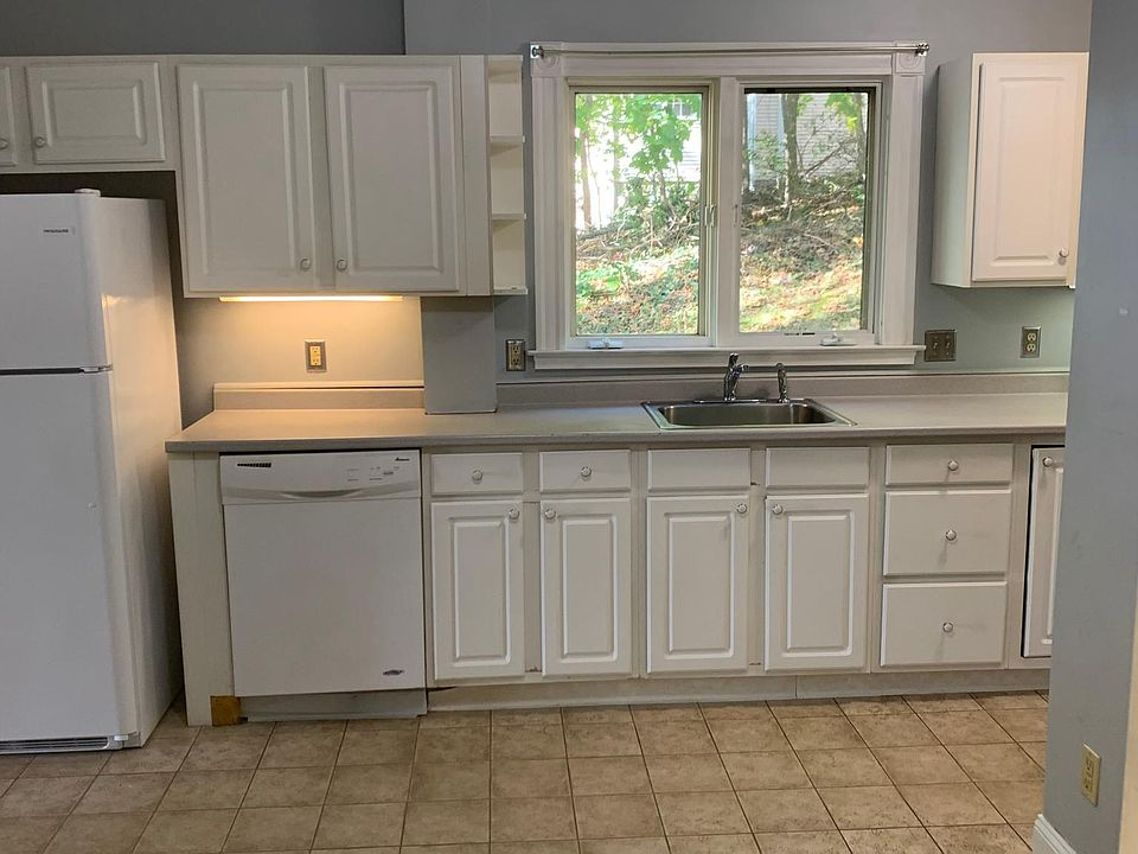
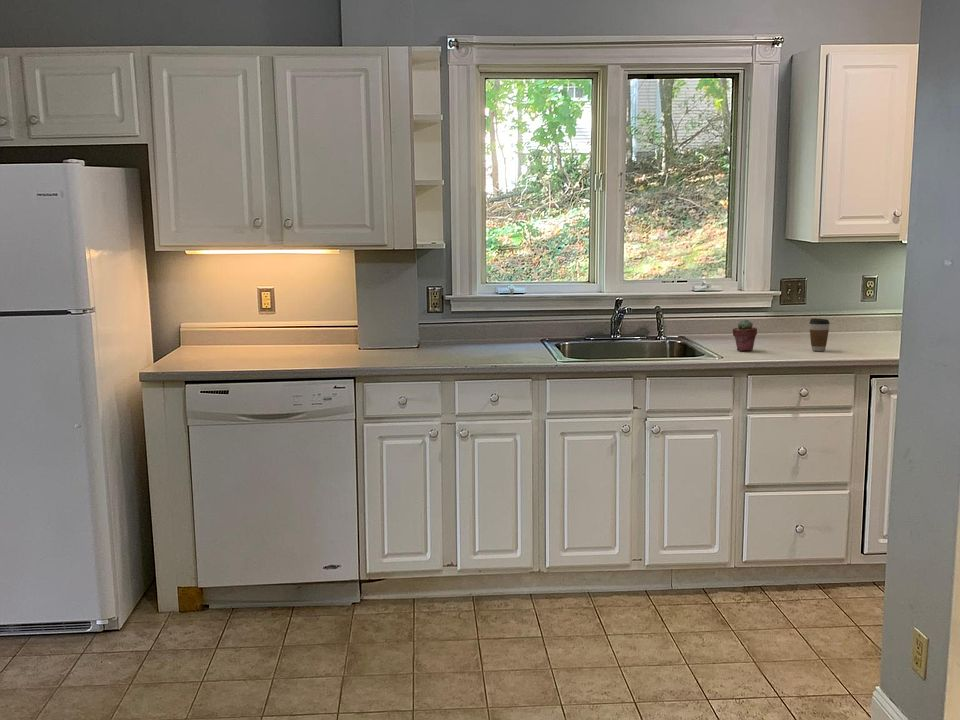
+ potted succulent [732,319,758,352]
+ coffee cup [808,317,831,352]
